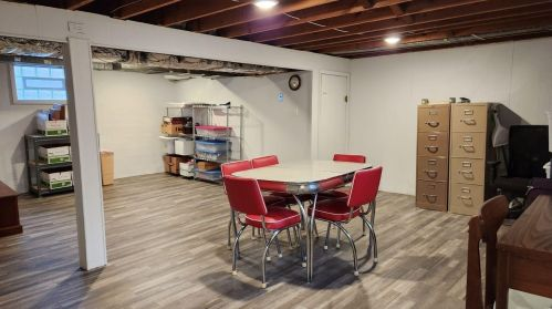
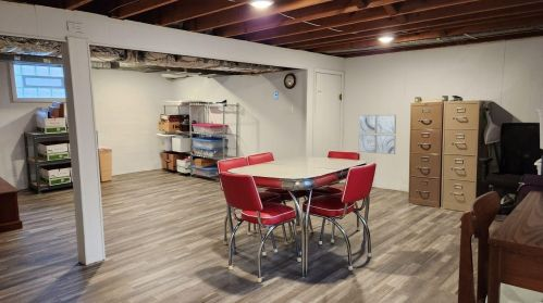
+ wall art [358,114,397,155]
